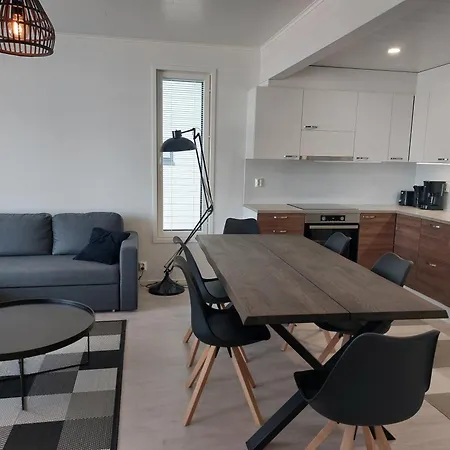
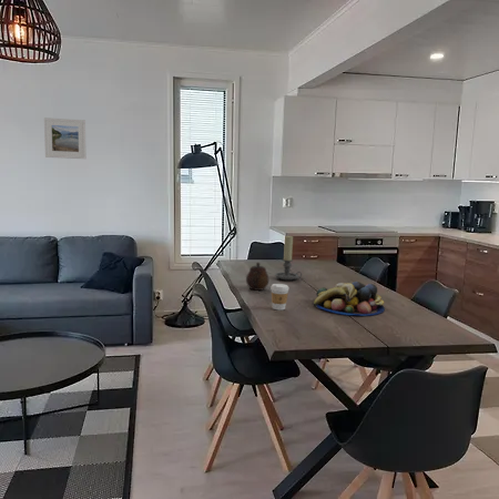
+ fruit bowl [313,281,386,317]
+ candle holder [274,234,303,282]
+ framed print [43,116,86,160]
+ teapot [245,262,269,292]
+ coffee cup [269,283,289,312]
